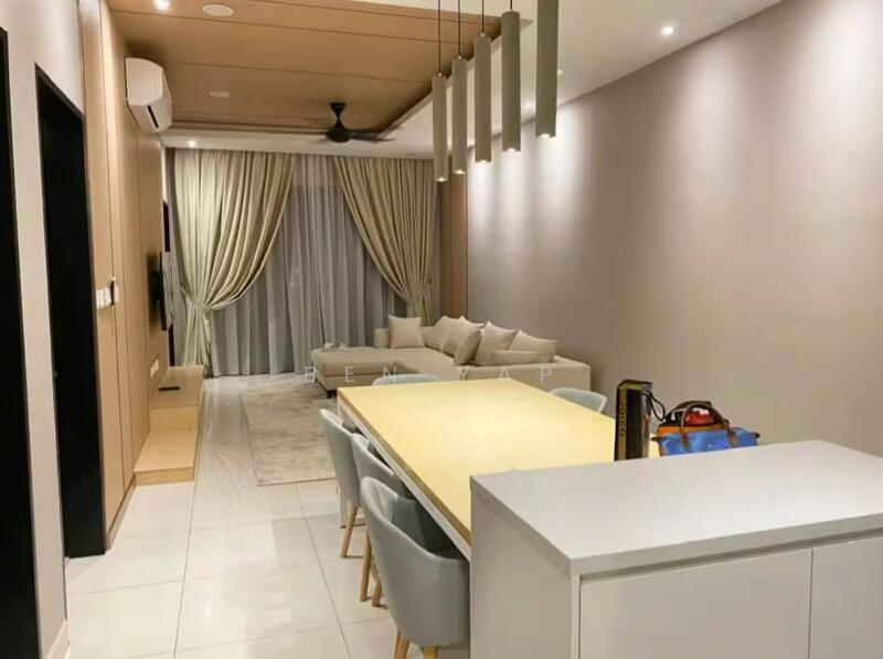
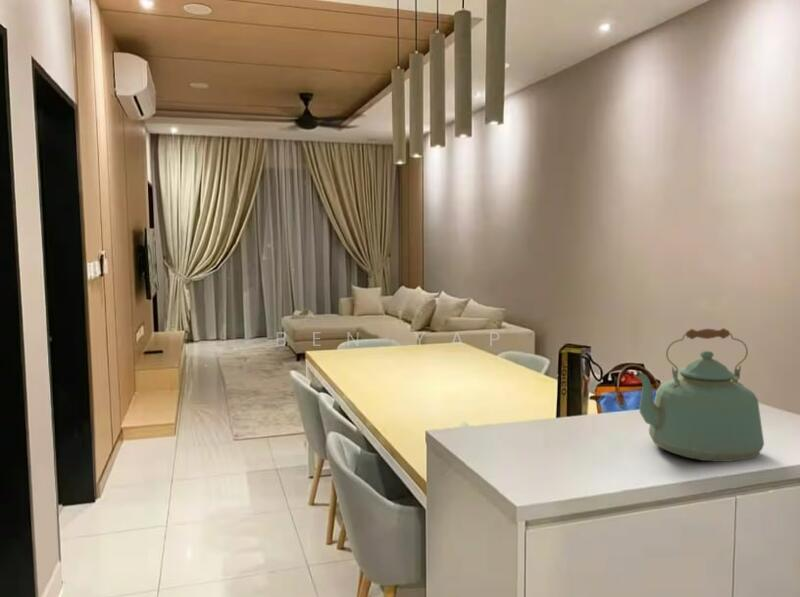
+ kettle [633,327,765,463]
